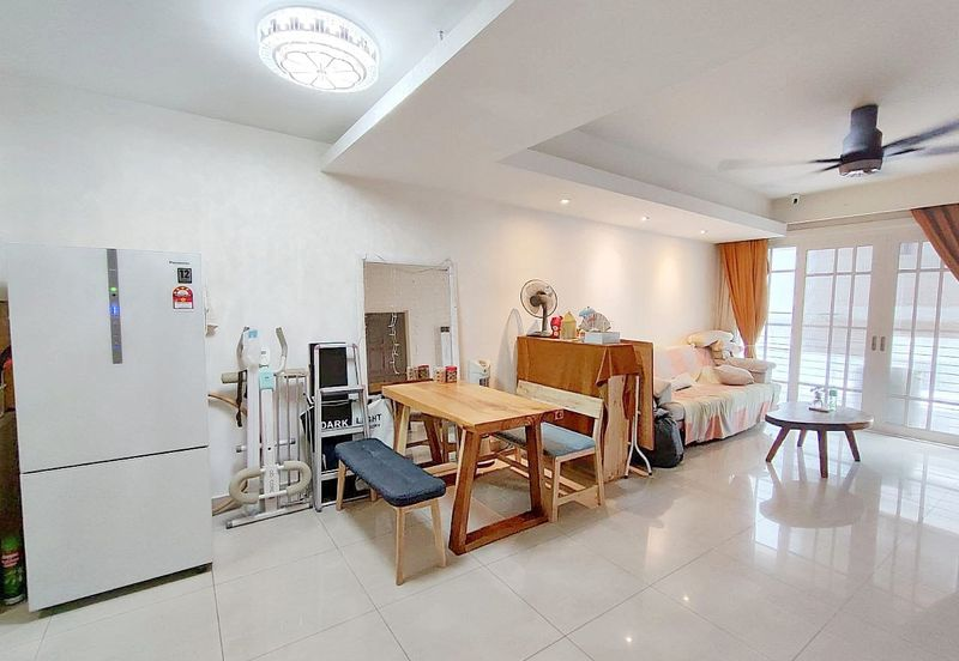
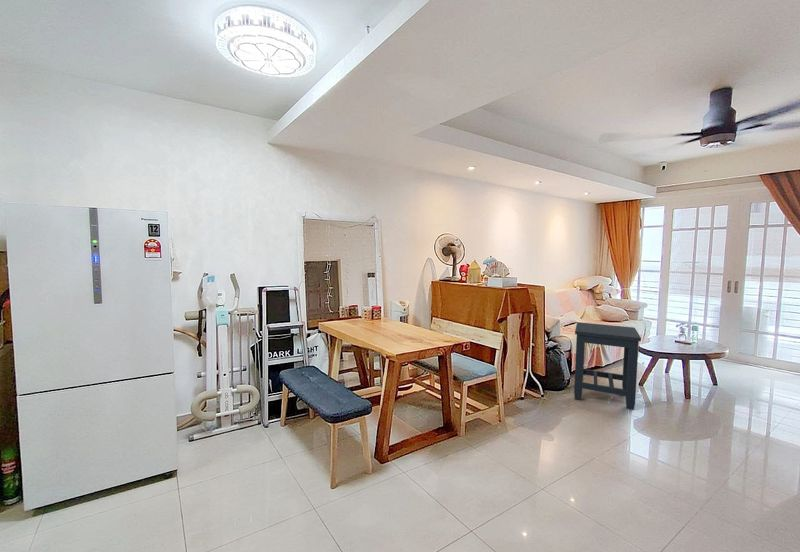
+ side table [573,321,642,411]
